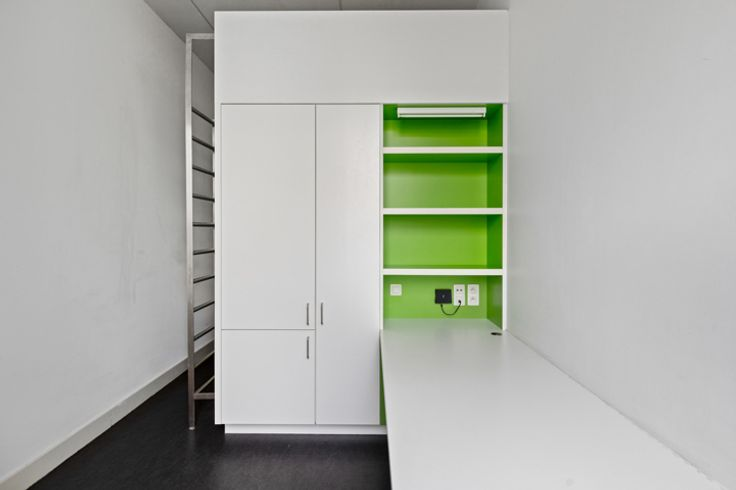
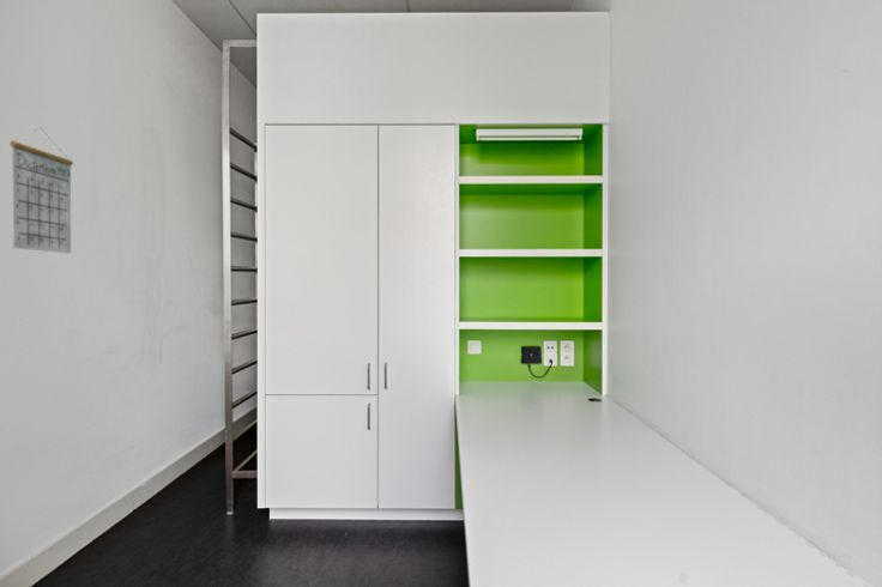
+ calendar [8,127,74,255]
